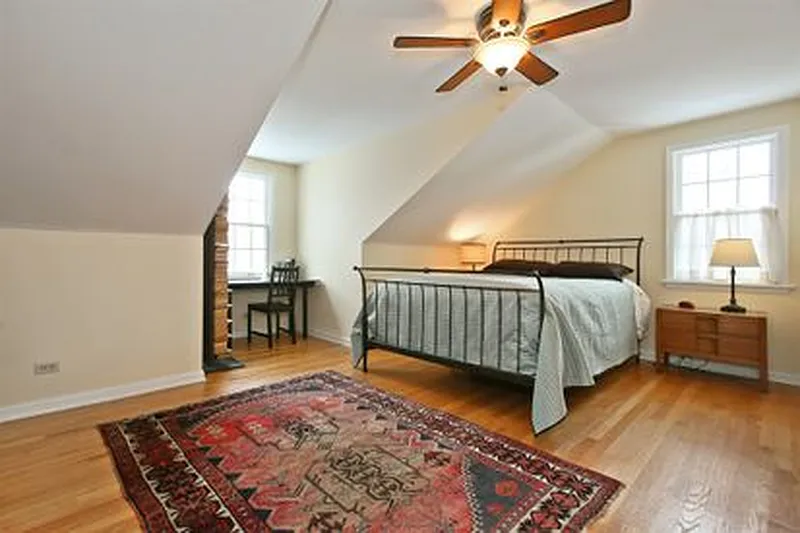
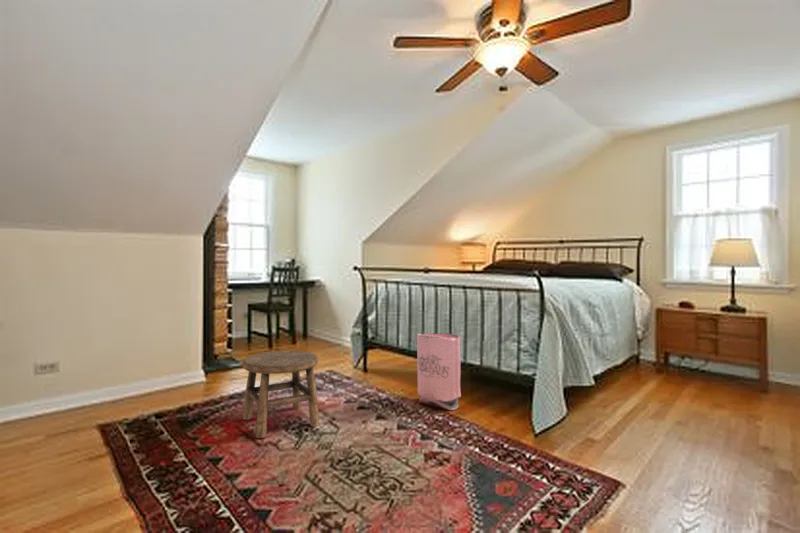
+ bag [416,332,463,411]
+ stool [242,350,320,439]
